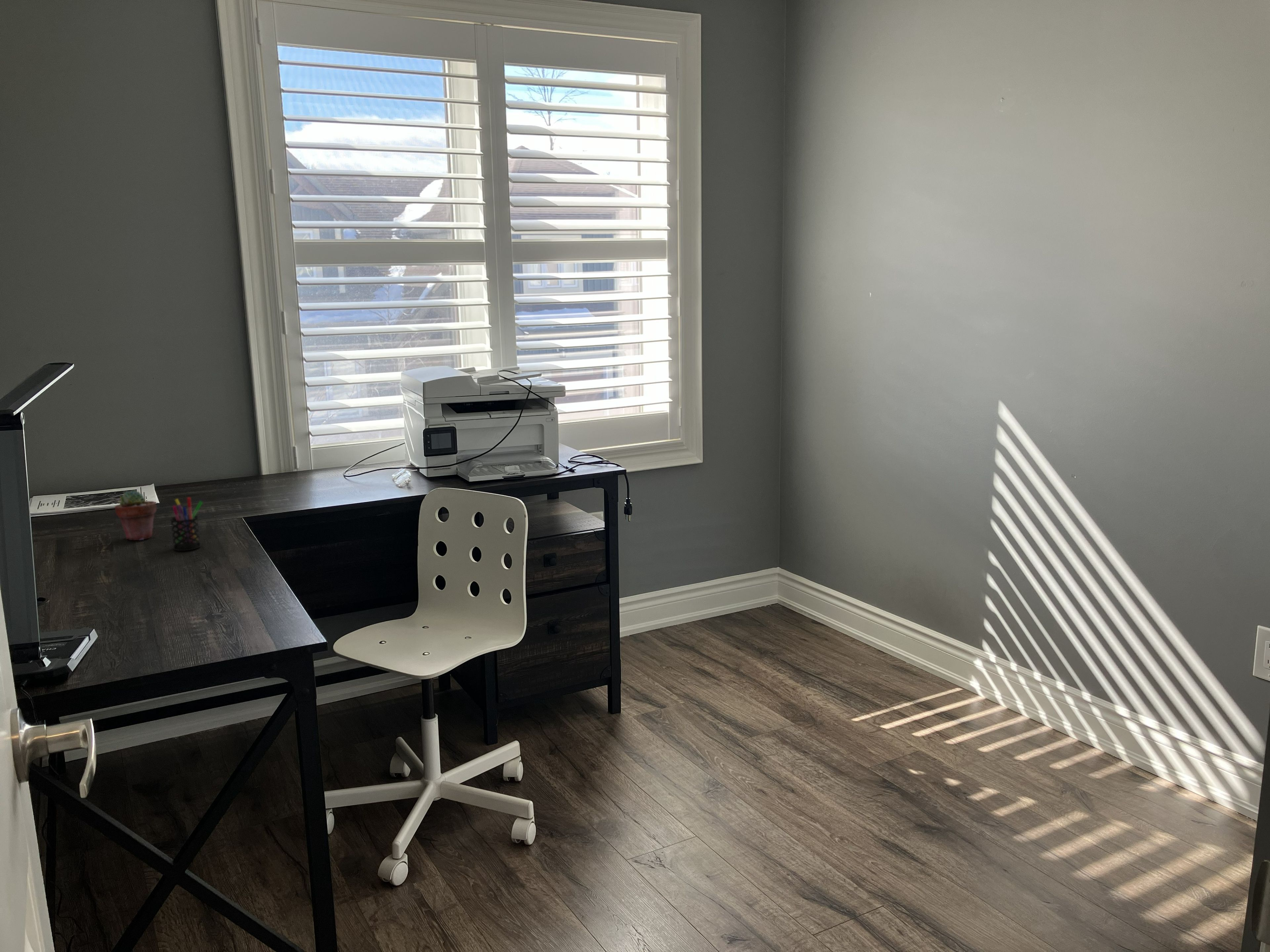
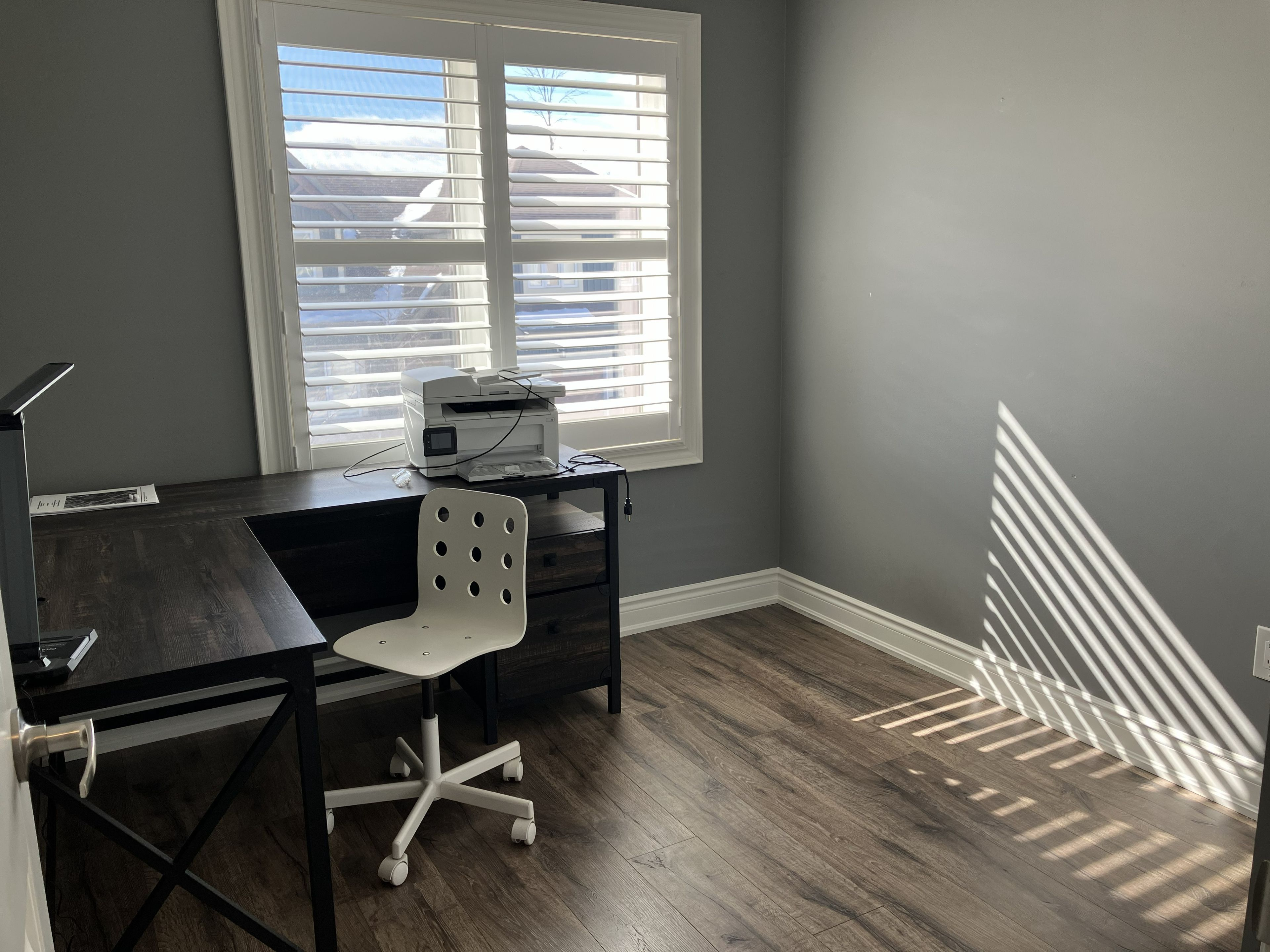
- potted succulent [114,490,157,540]
- pen holder [170,497,203,551]
